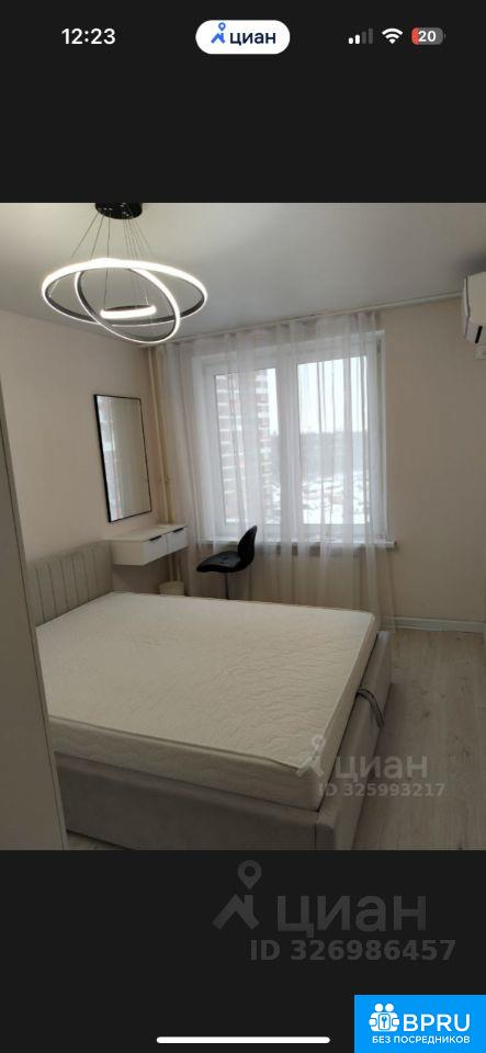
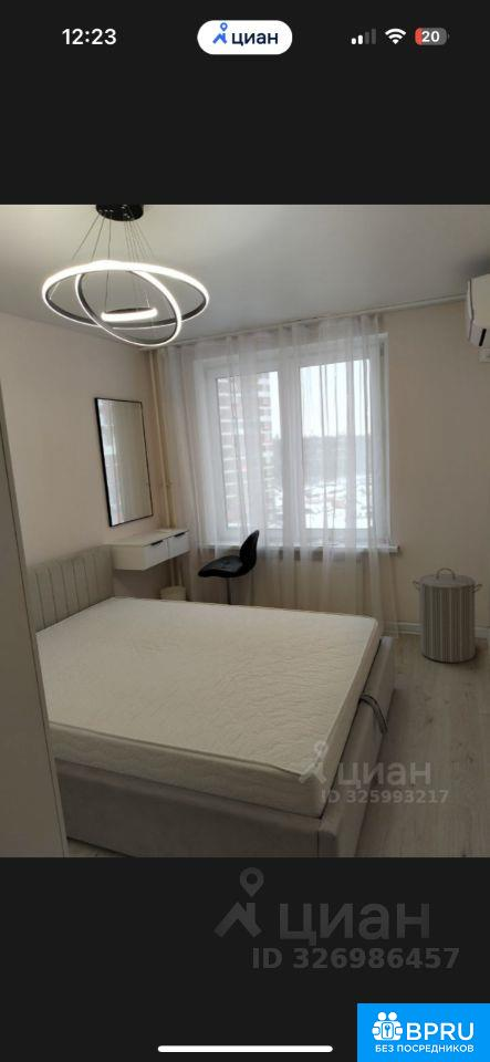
+ laundry hamper [411,568,483,664]
